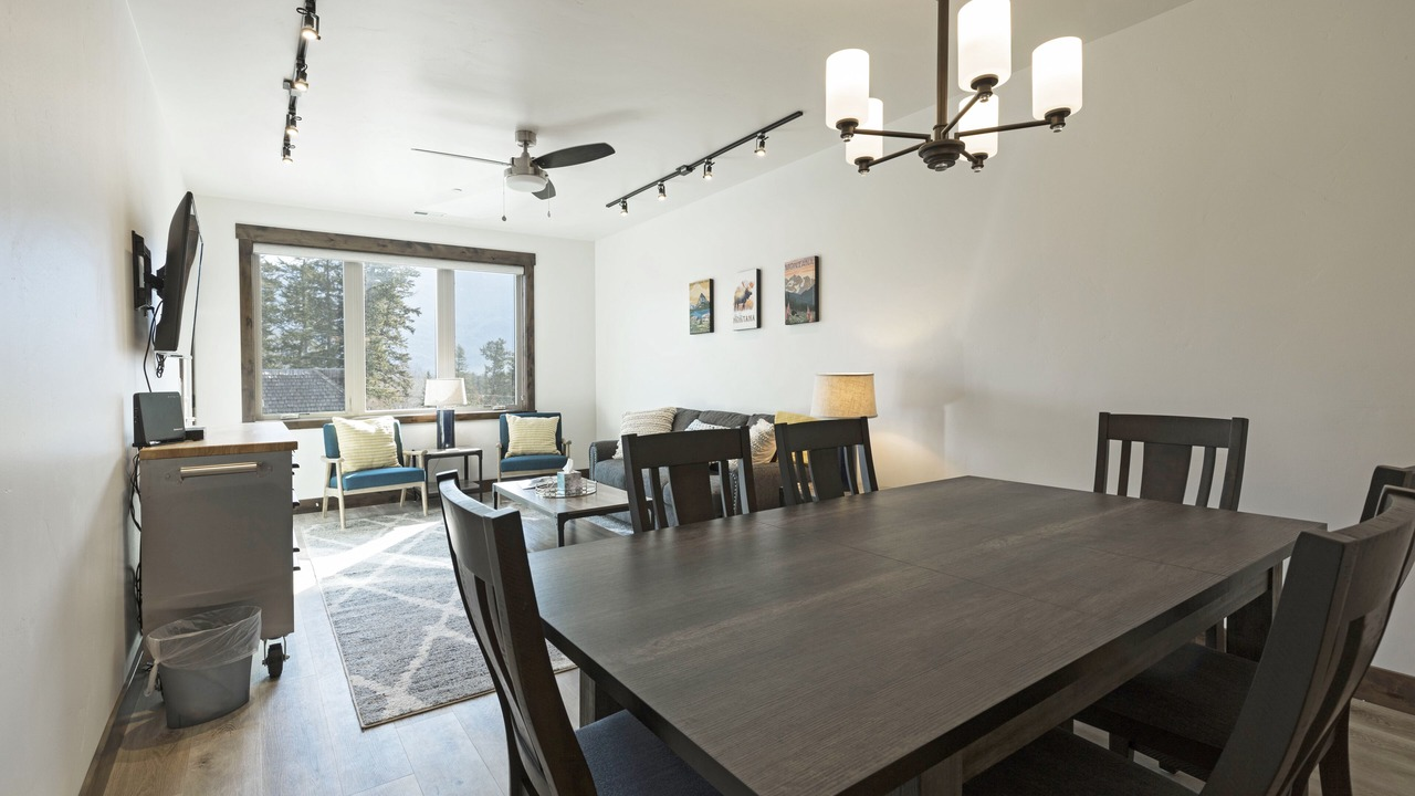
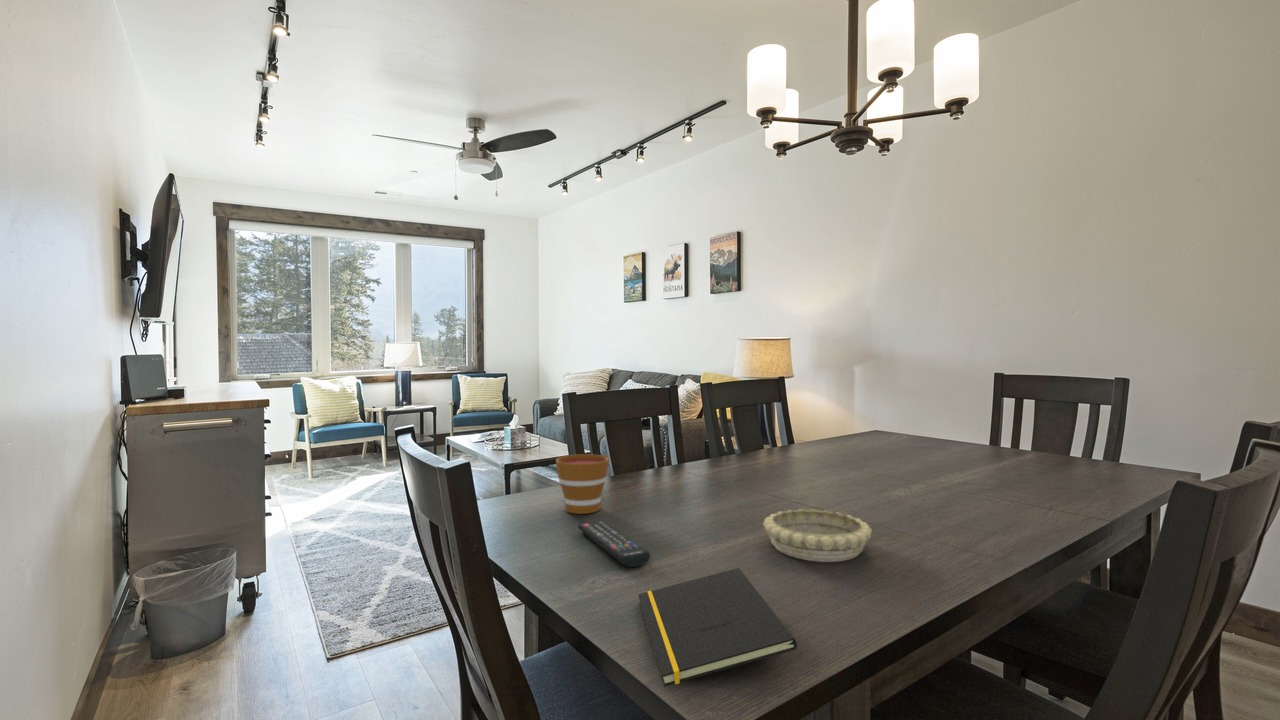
+ remote control [577,520,651,568]
+ notepad [637,567,798,688]
+ decorative bowl [762,508,873,563]
+ cup [555,453,610,515]
